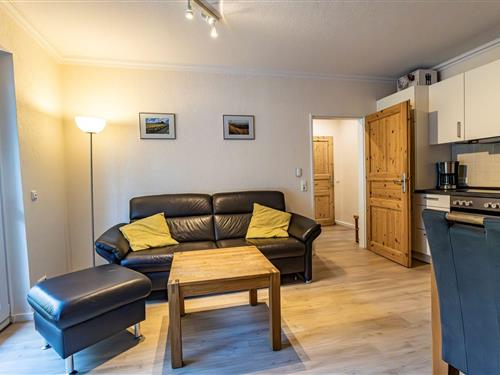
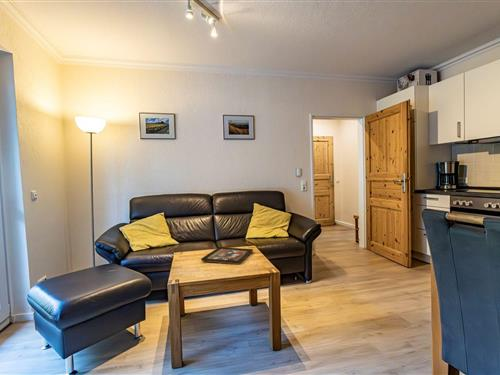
+ decorative tray [200,246,254,265]
